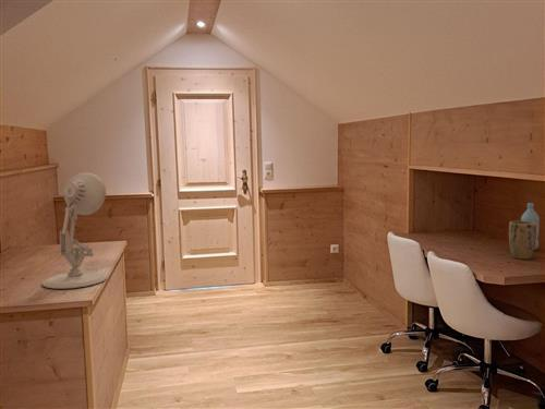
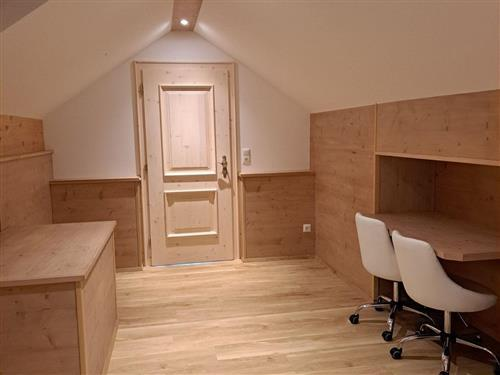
- plant pot [508,220,536,261]
- desk lamp [41,171,108,290]
- water bottle [520,202,541,251]
